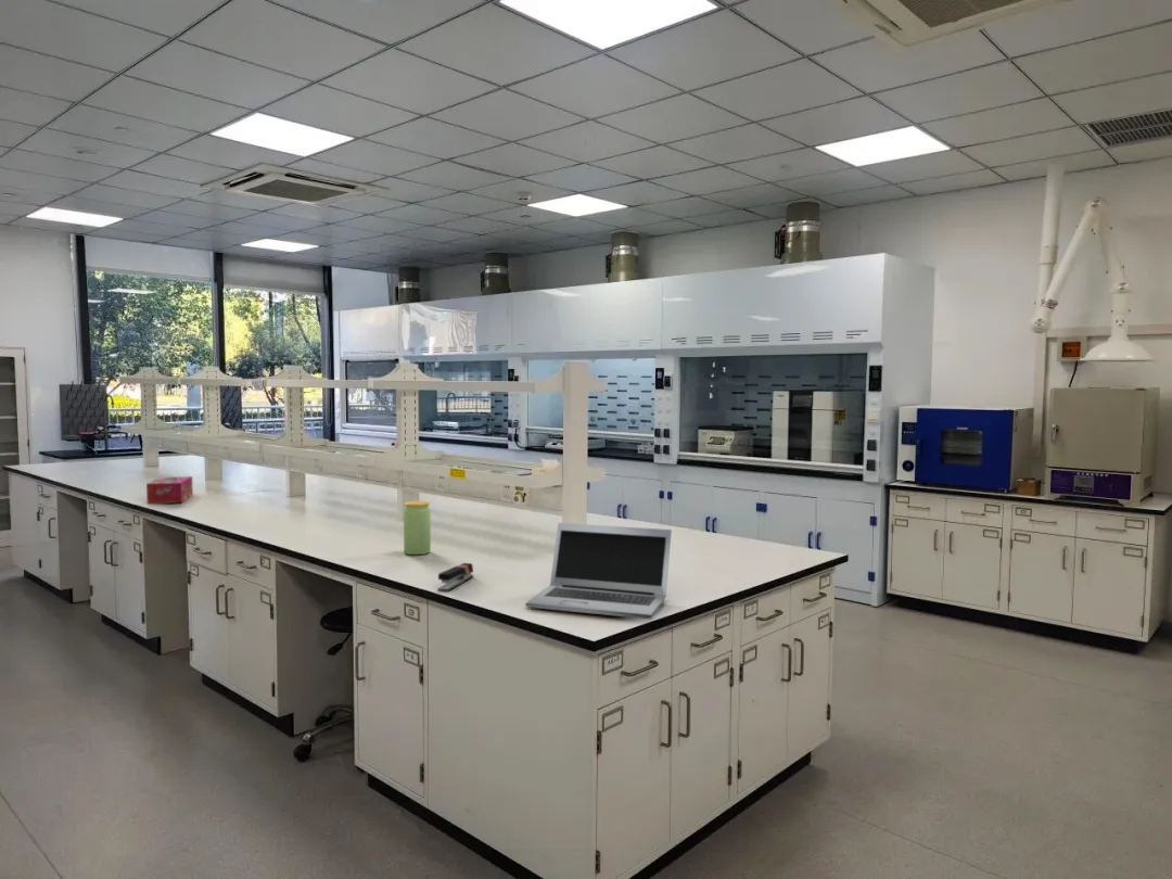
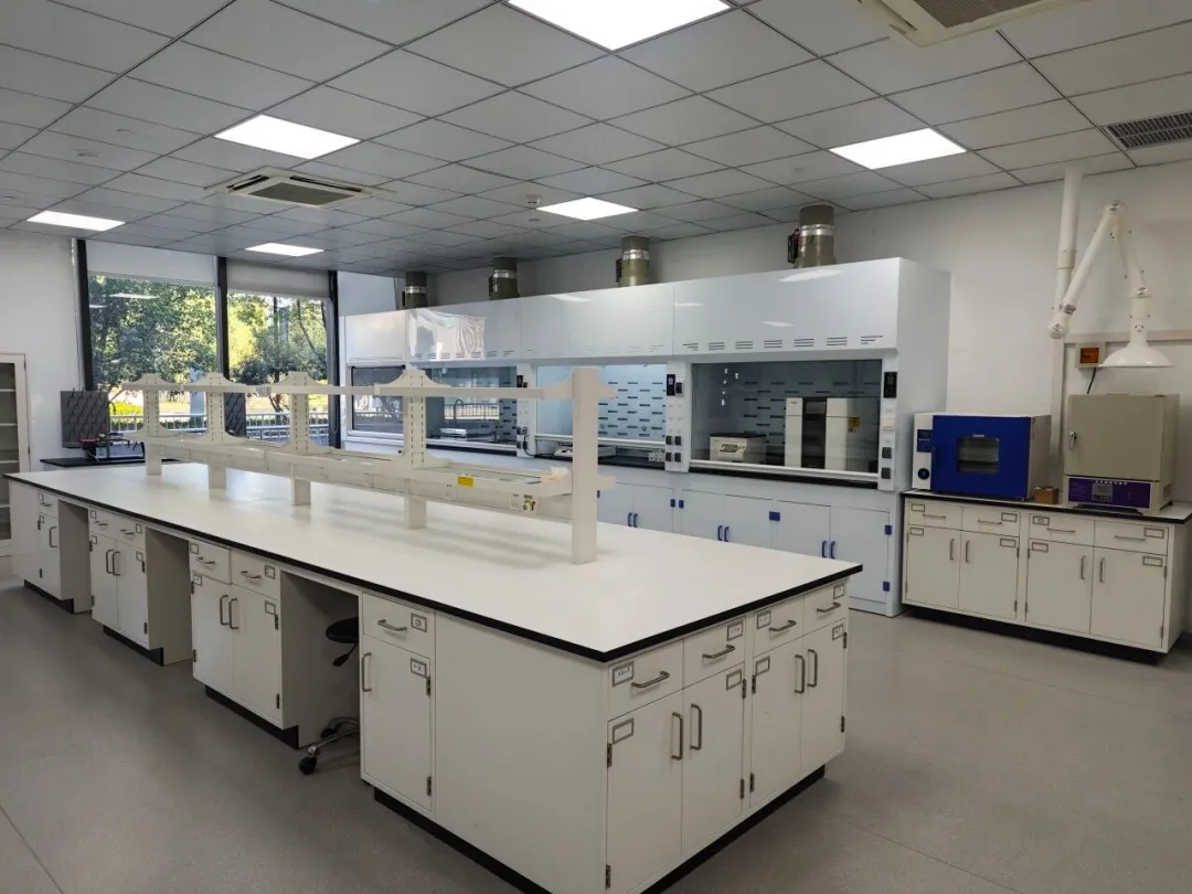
- jar [403,500,432,556]
- tissue box [145,475,194,505]
- stapler [436,562,474,593]
- laptop [524,522,673,621]
